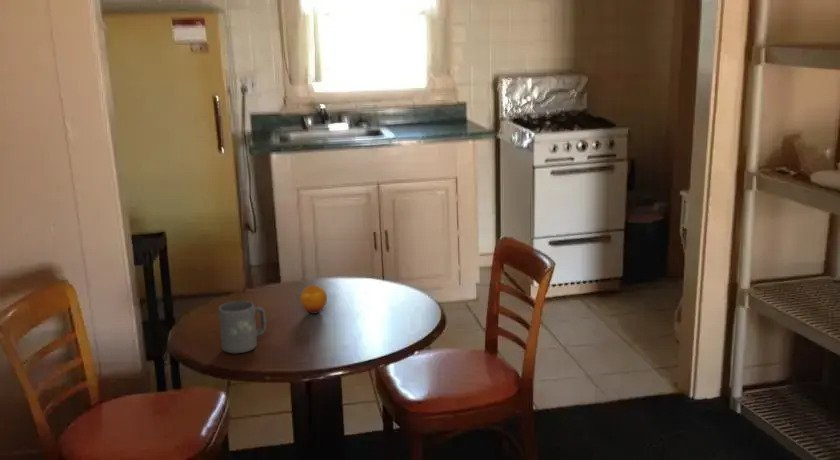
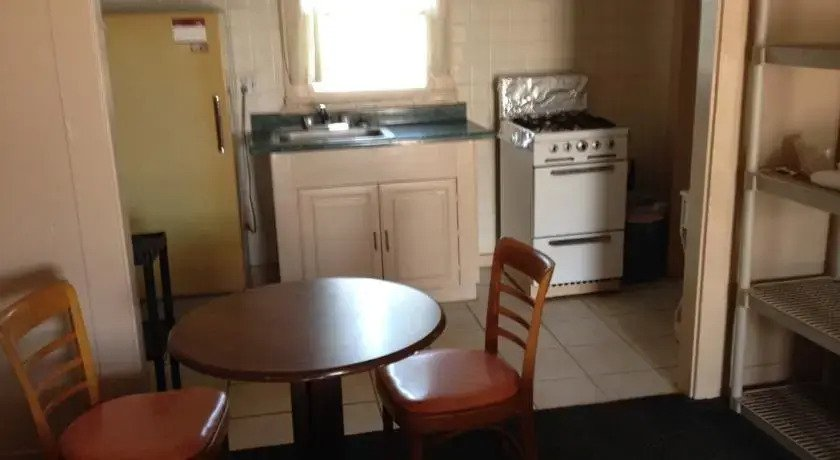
- mug [218,300,267,354]
- fruit [299,284,328,315]
